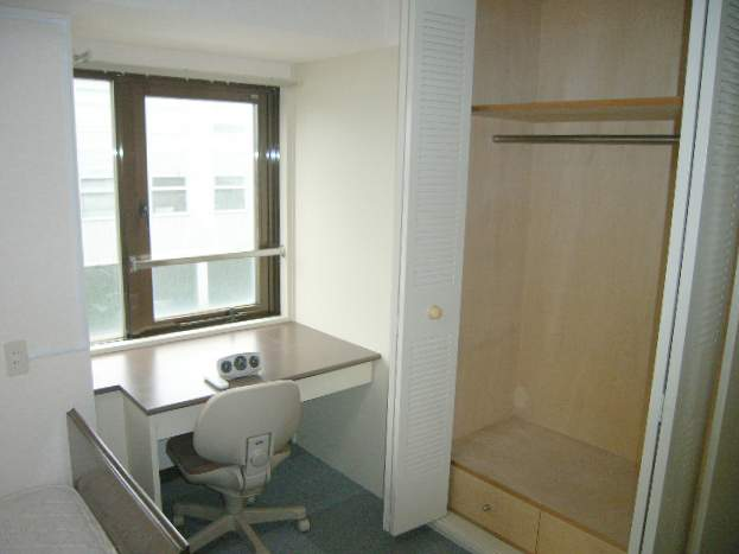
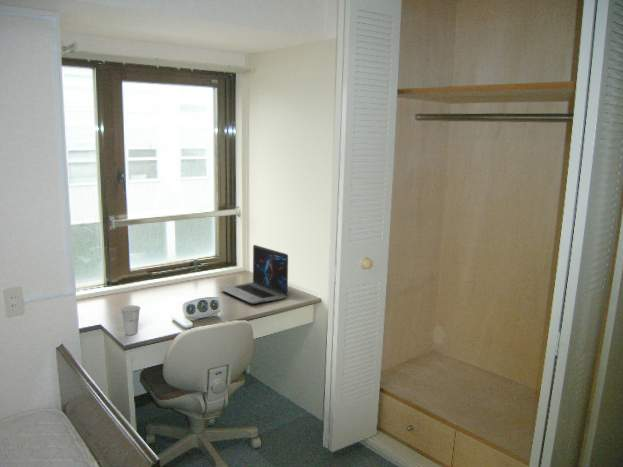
+ laptop [218,244,289,305]
+ cup [120,304,141,336]
